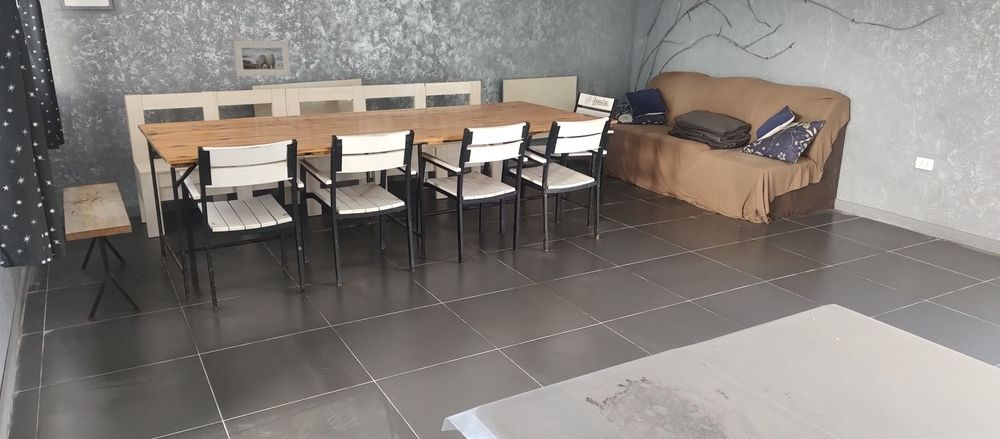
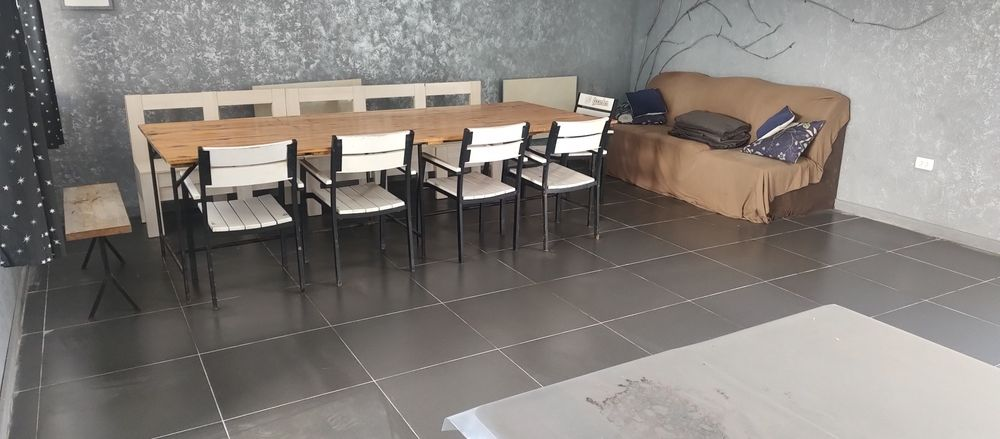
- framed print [232,40,292,77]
